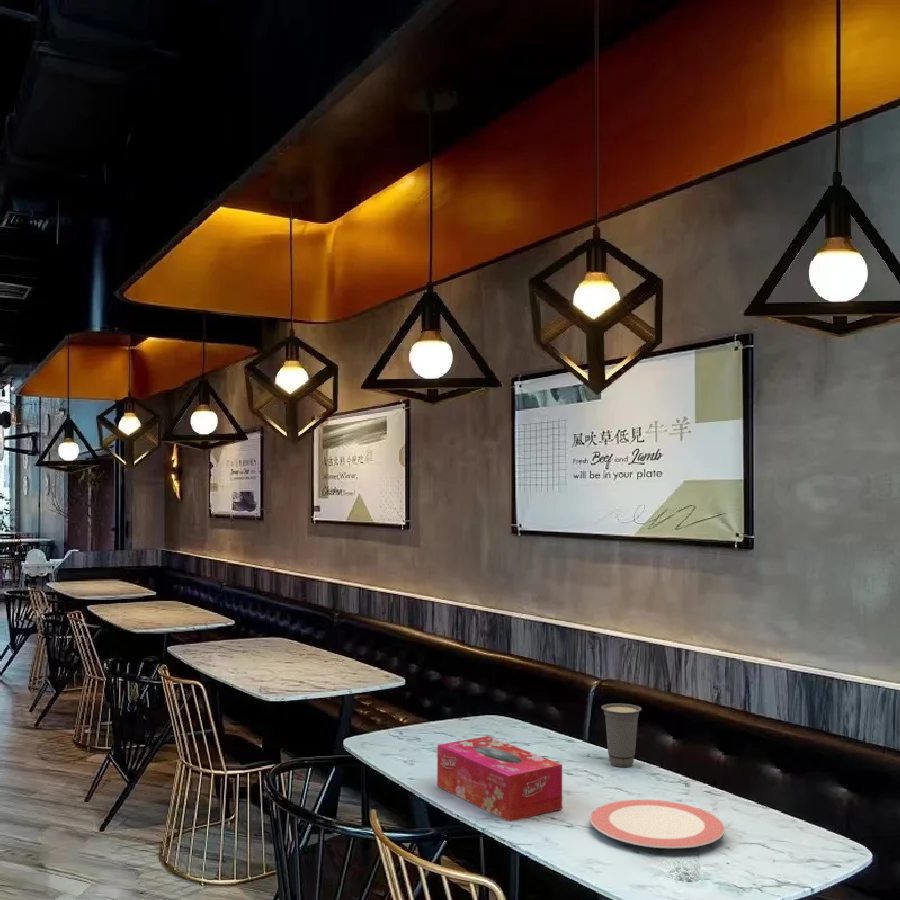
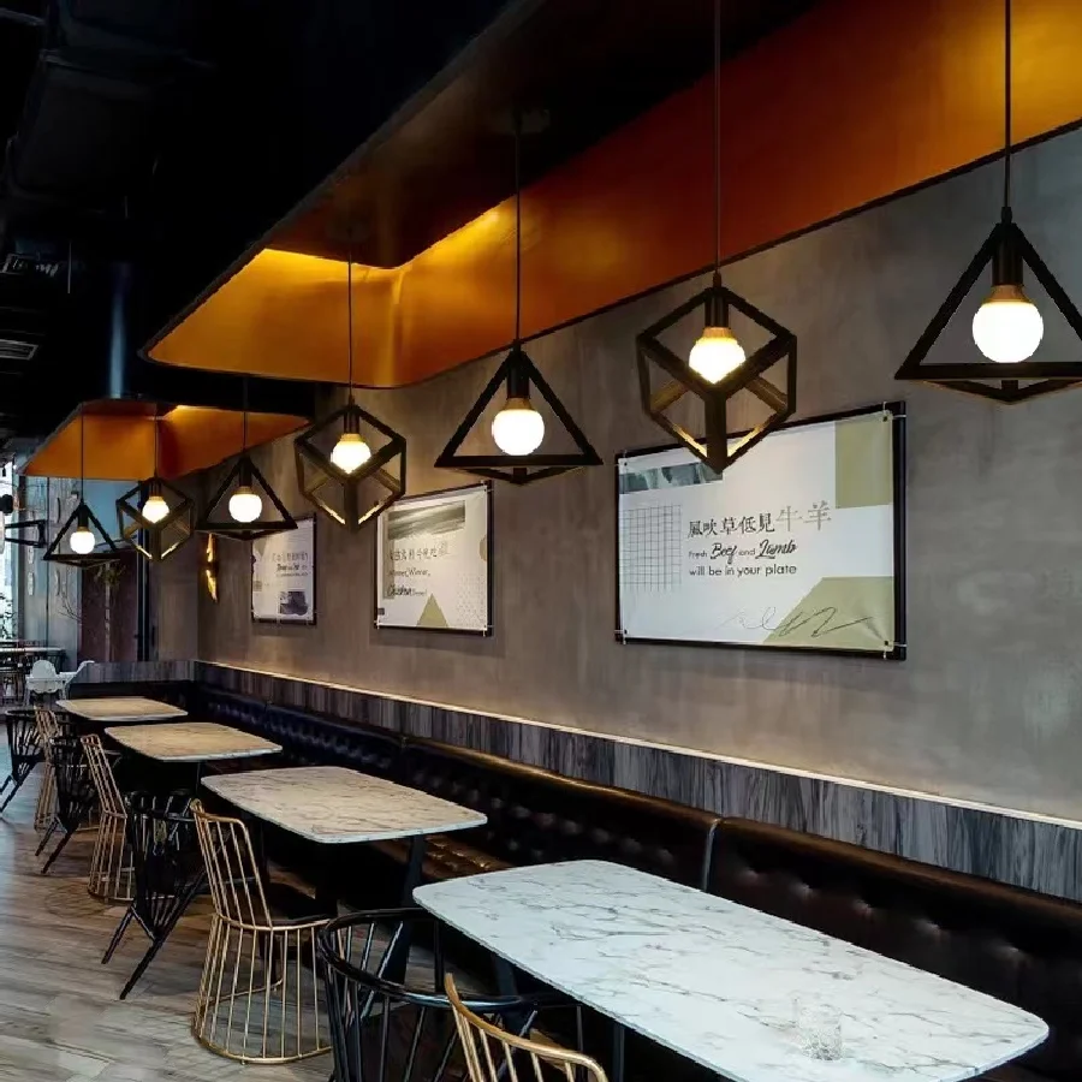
- cup [600,702,643,768]
- plate [589,799,726,850]
- tissue box [436,735,563,822]
